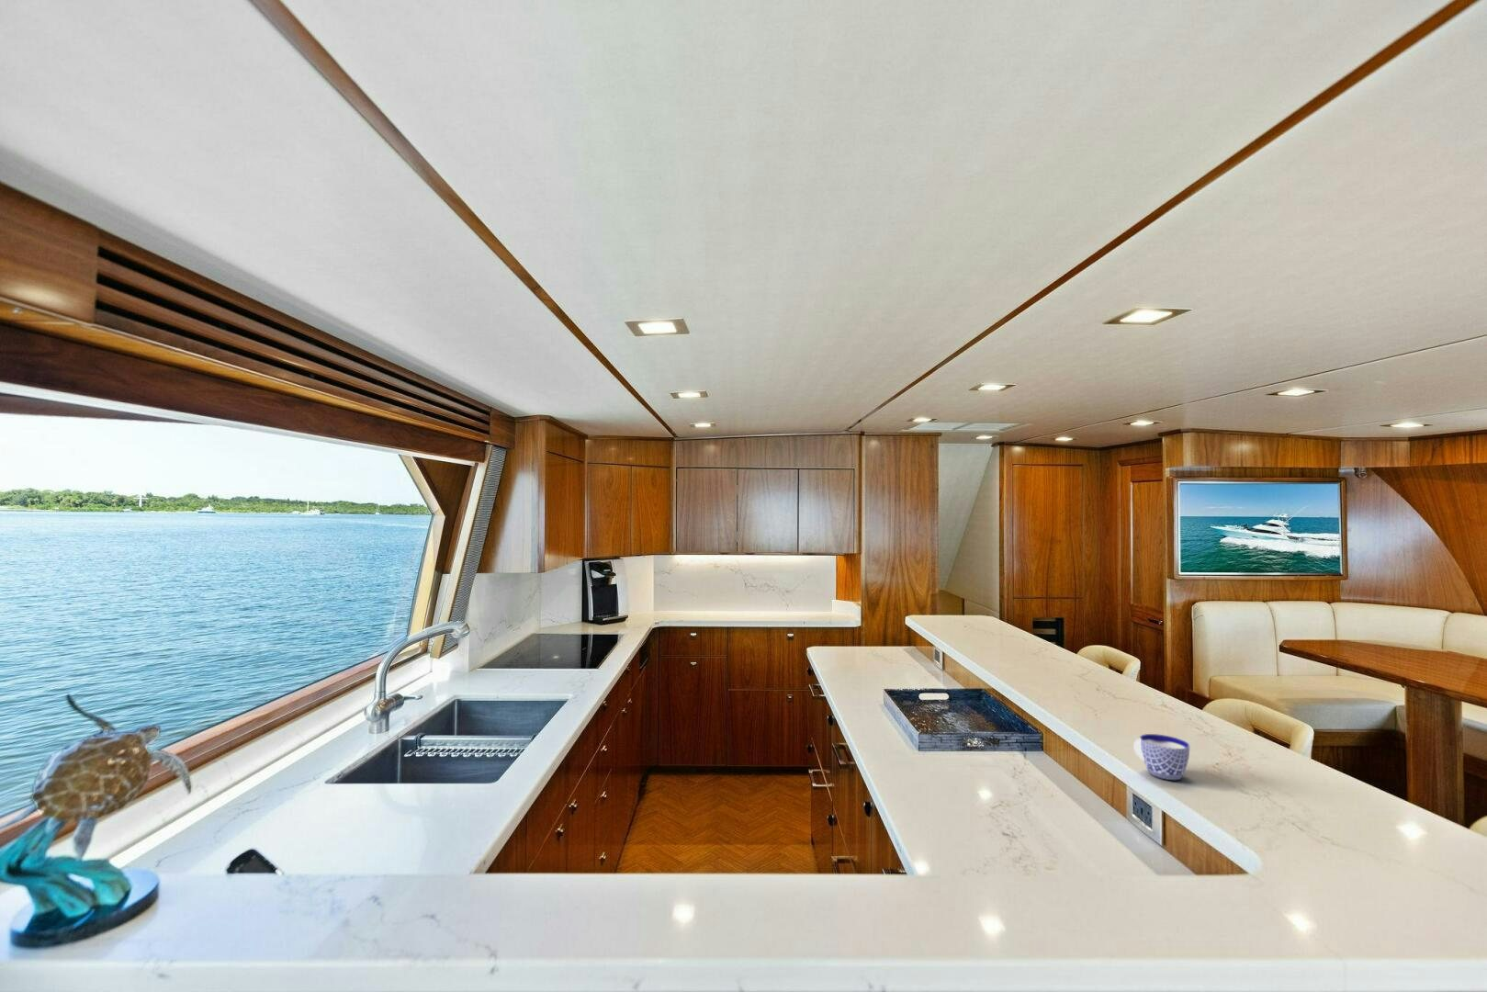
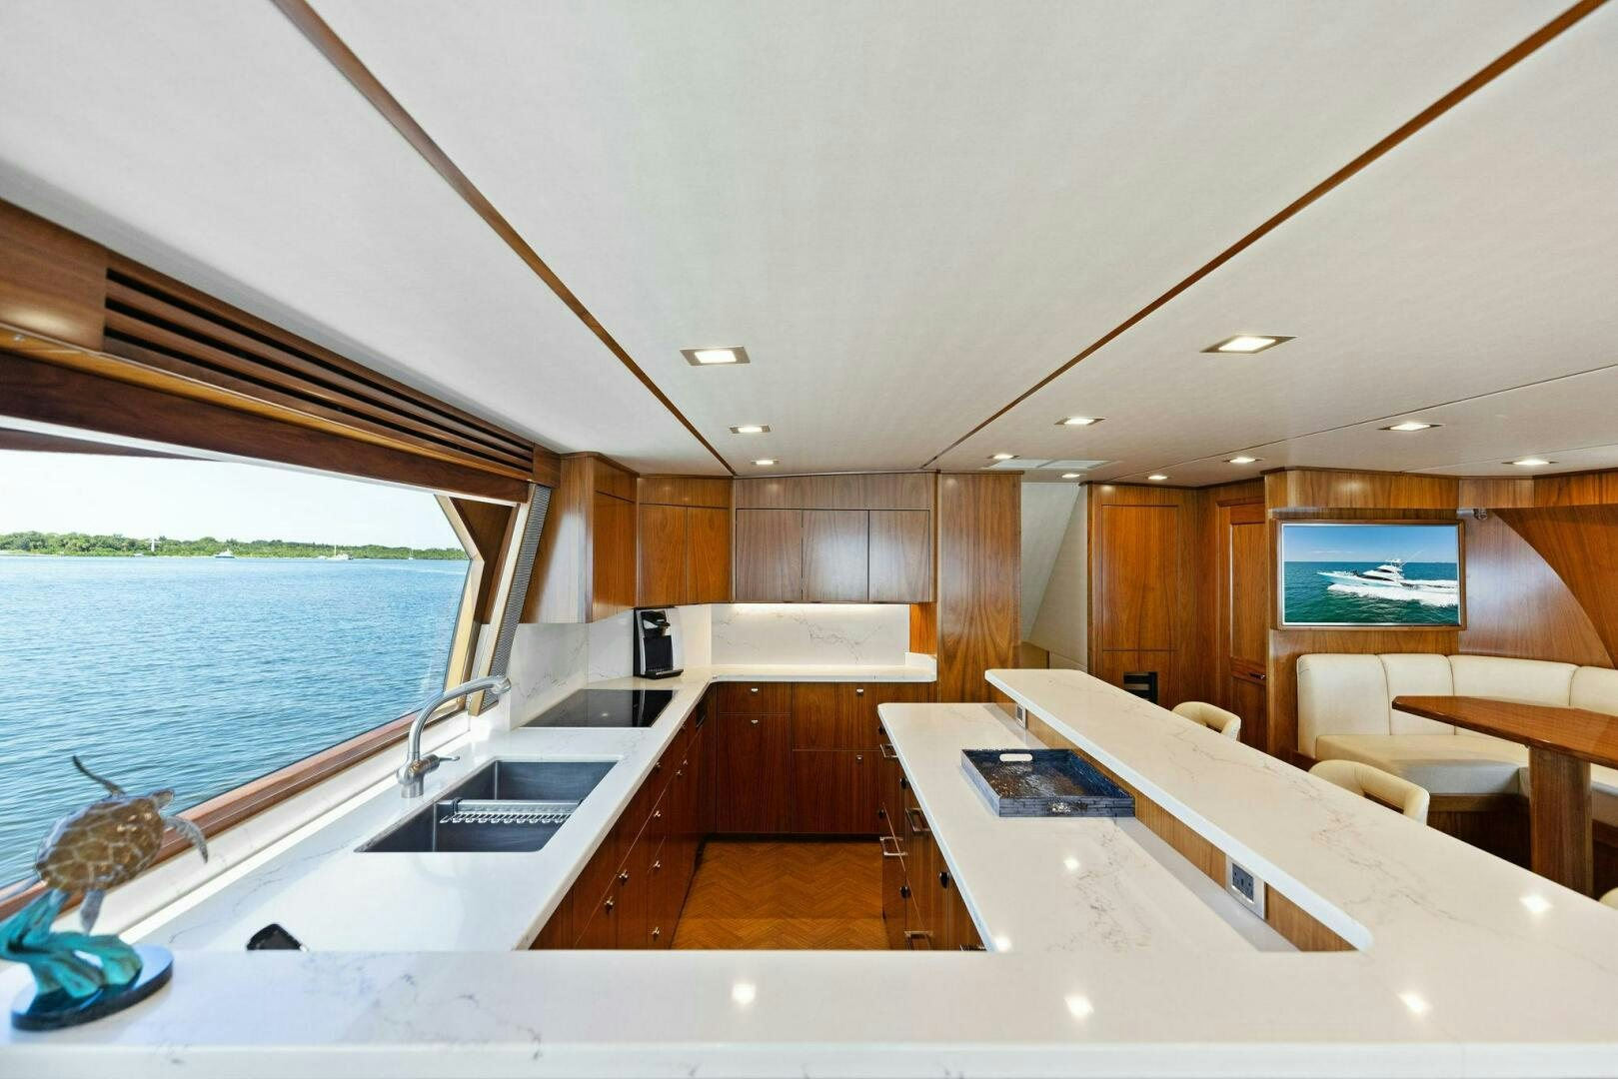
- cup [1133,733,1190,781]
